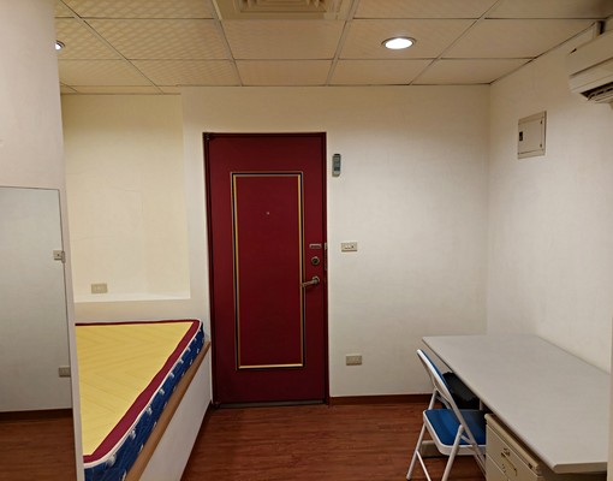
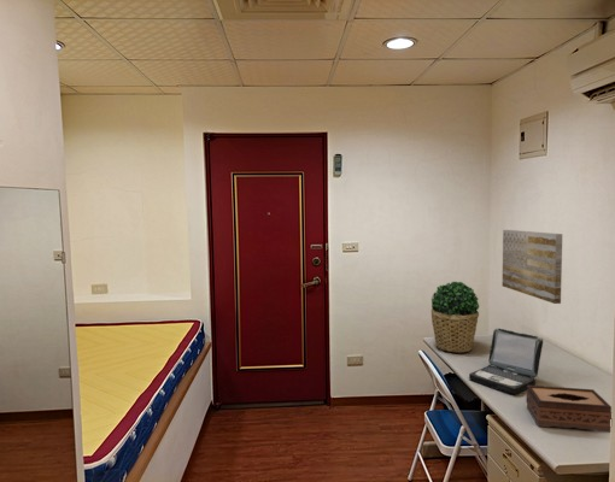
+ potted plant [430,281,480,353]
+ tissue box [525,384,613,434]
+ laptop [468,327,544,395]
+ wall art [502,229,563,305]
